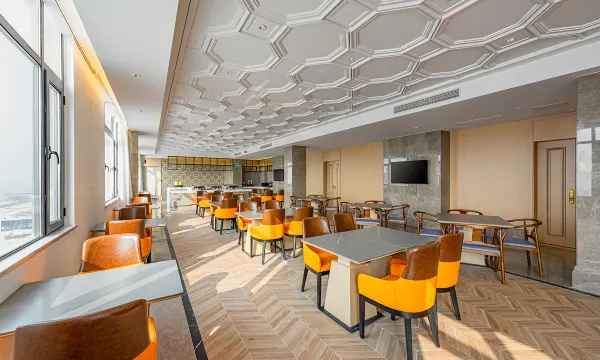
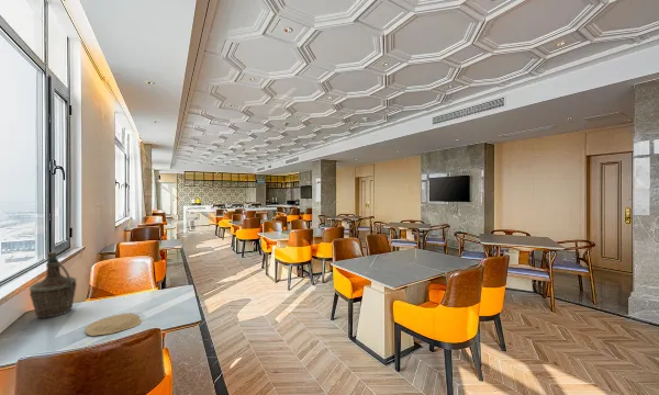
+ plate [85,313,143,337]
+ bottle [29,251,78,319]
